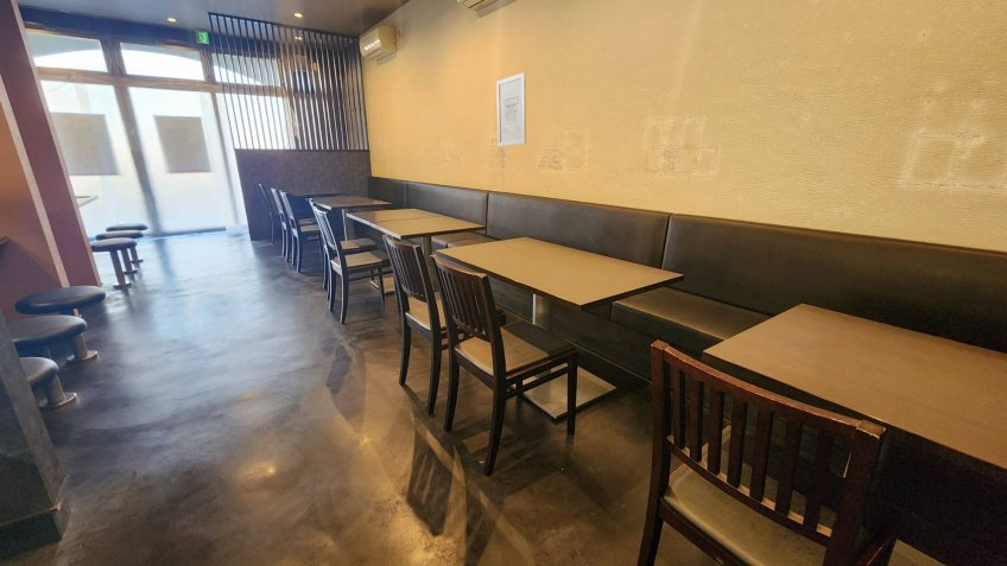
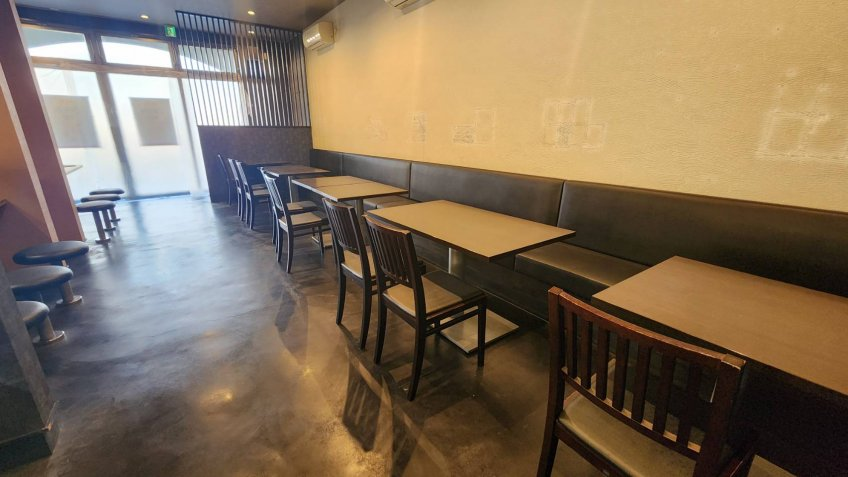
- wall art [495,71,527,147]
